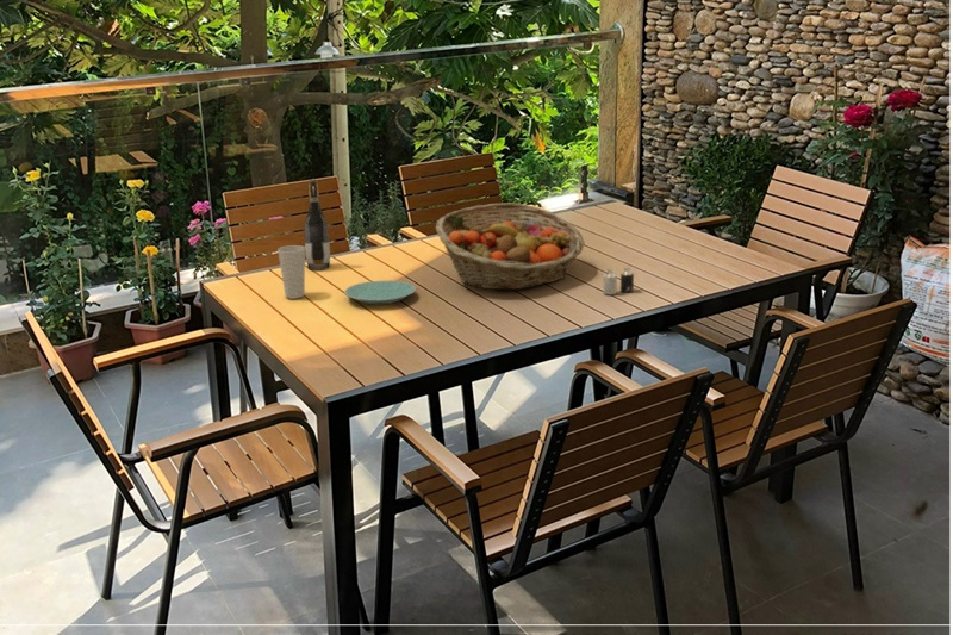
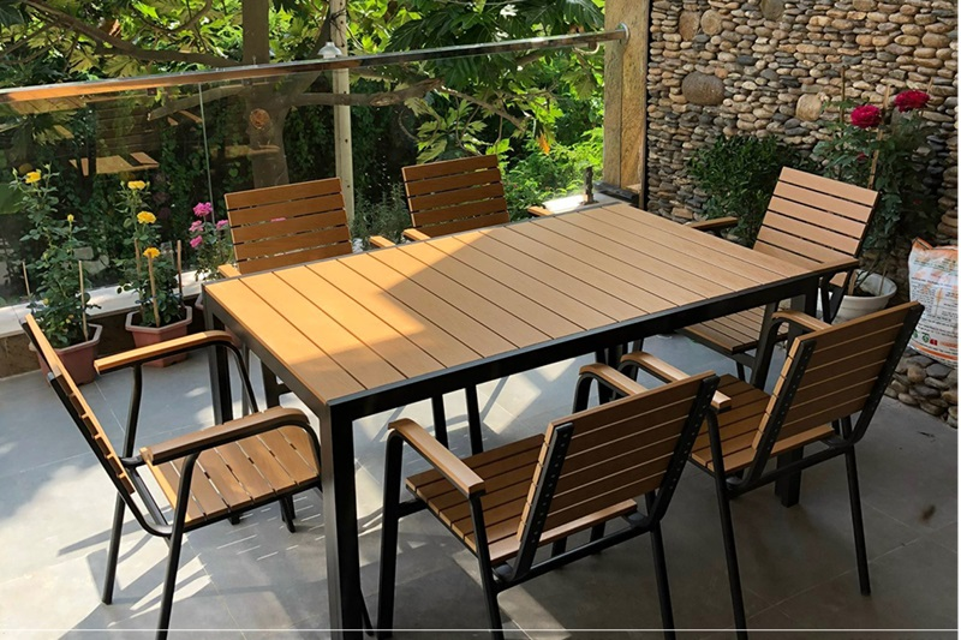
- plate [343,280,417,305]
- cup [276,244,306,300]
- fruit basket [435,201,586,291]
- wine bottle [303,179,331,270]
- candle [603,264,635,295]
